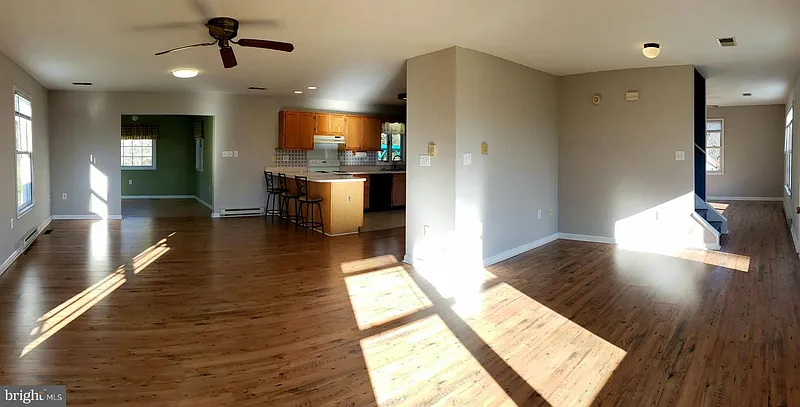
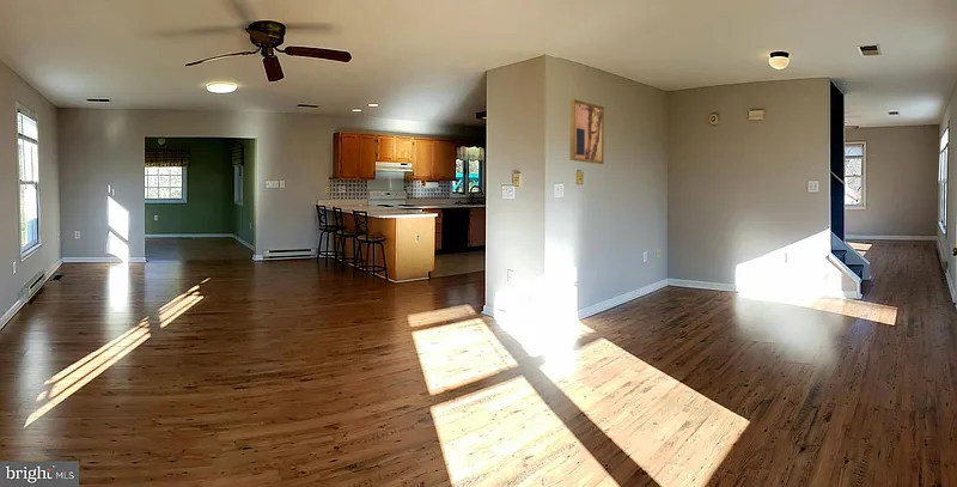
+ wall art [568,98,605,165]
